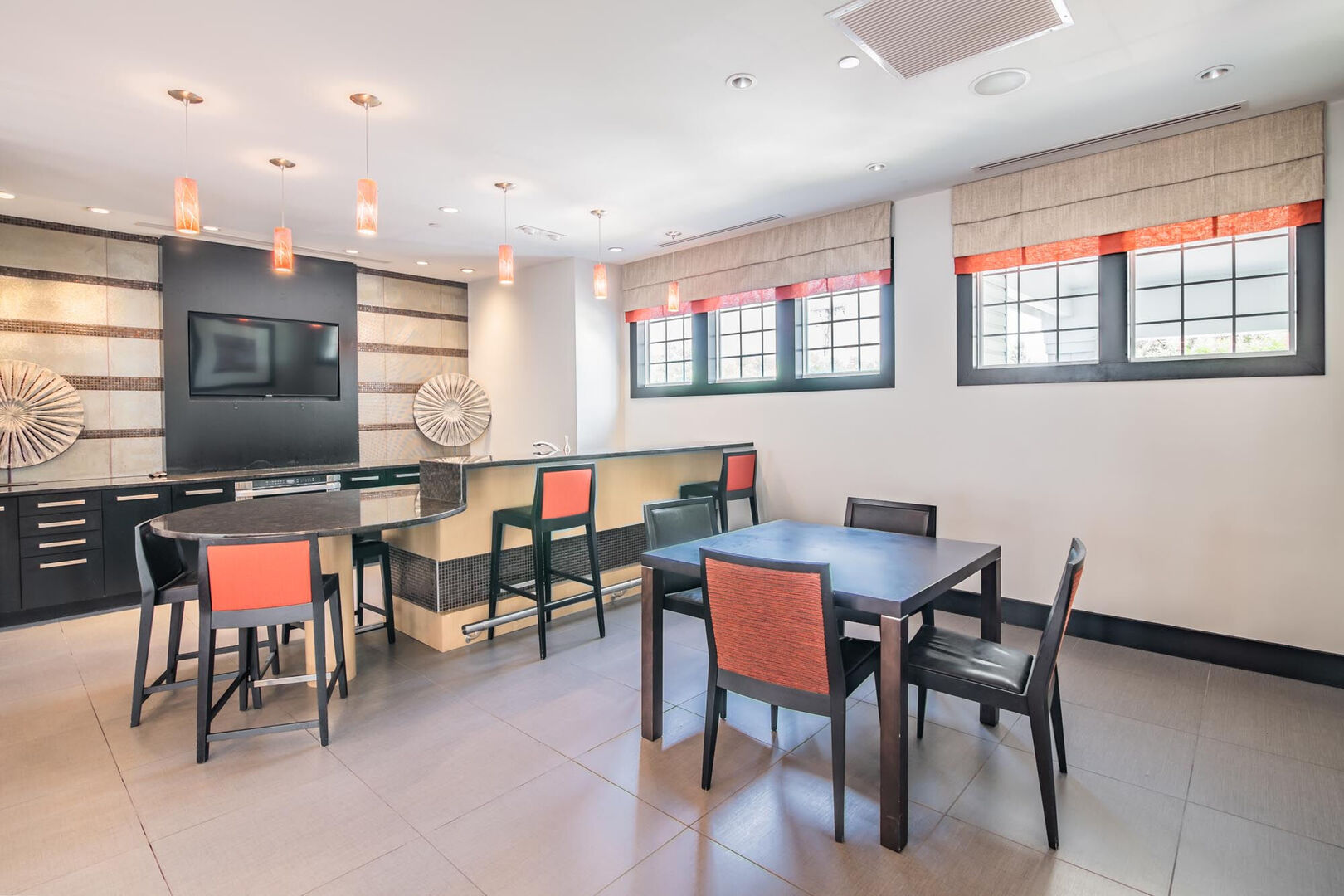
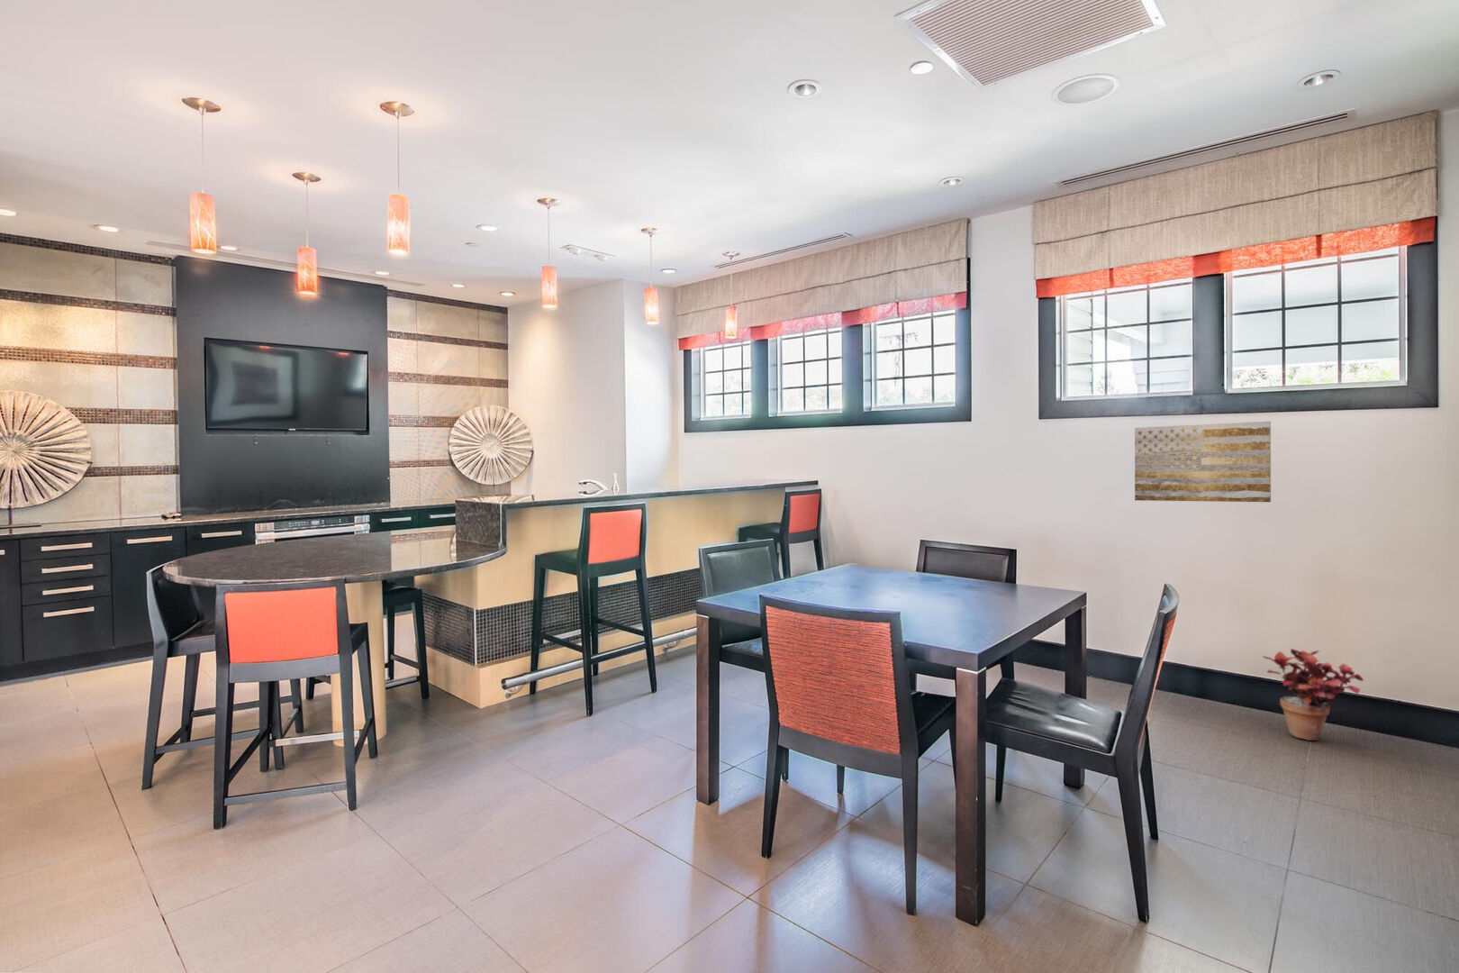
+ potted plant [1261,648,1366,742]
+ wall art [1134,420,1271,503]
